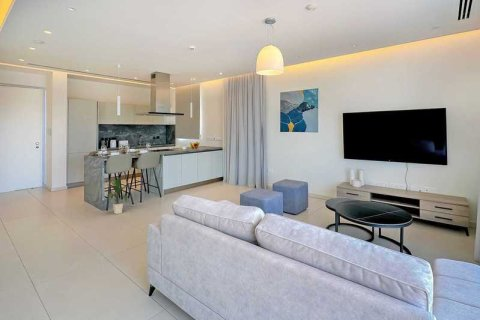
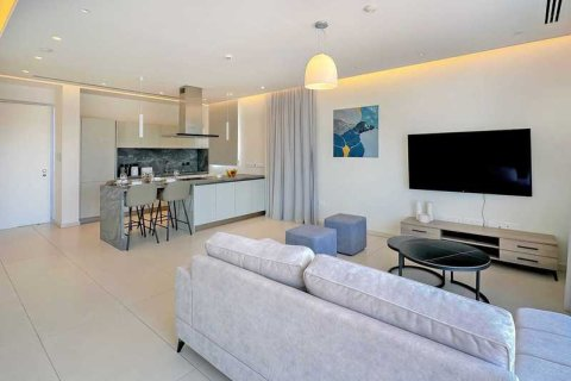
- indoor plant [100,177,130,215]
